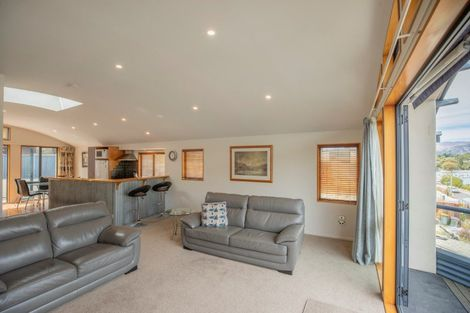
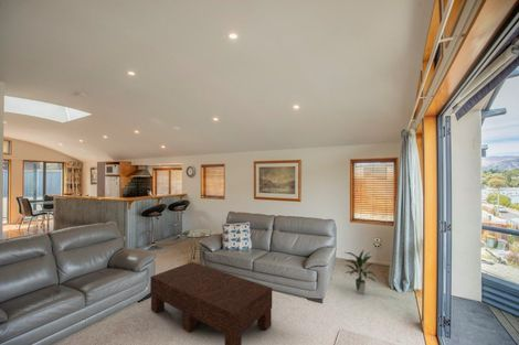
+ coffee table [149,261,273,345]
+ indoor plant [342,249,378,295]
